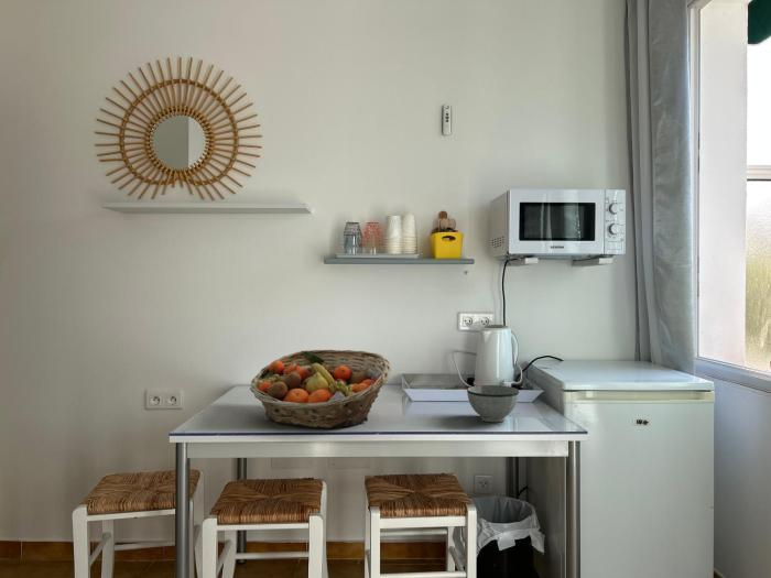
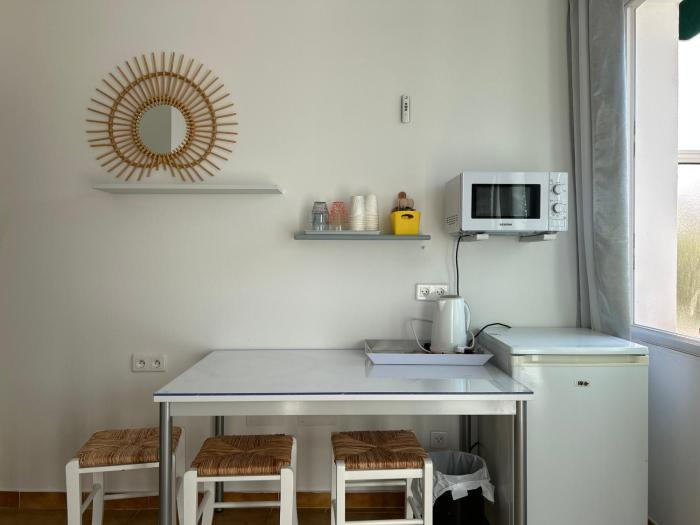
- bowl [466,384,520,423]
- fruit basket [249,349,392,429]
